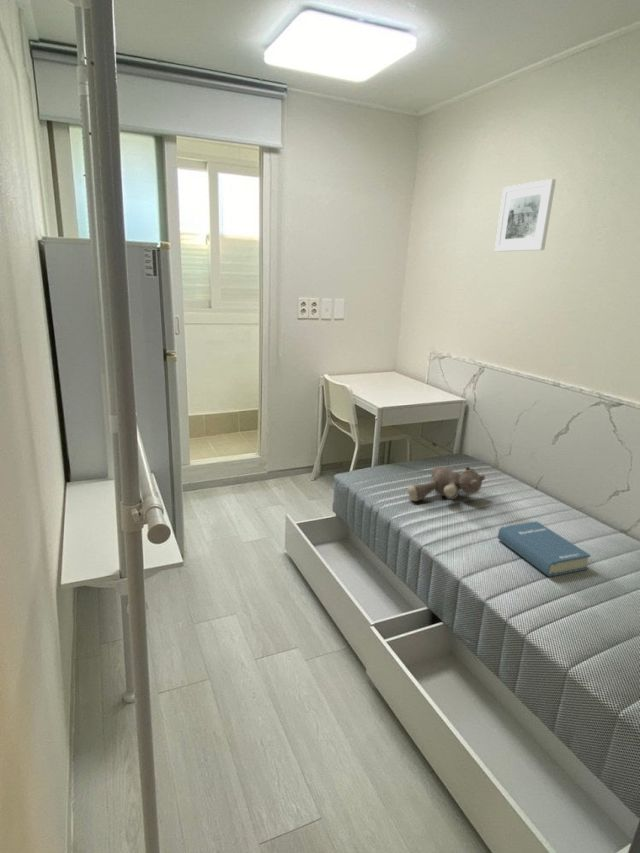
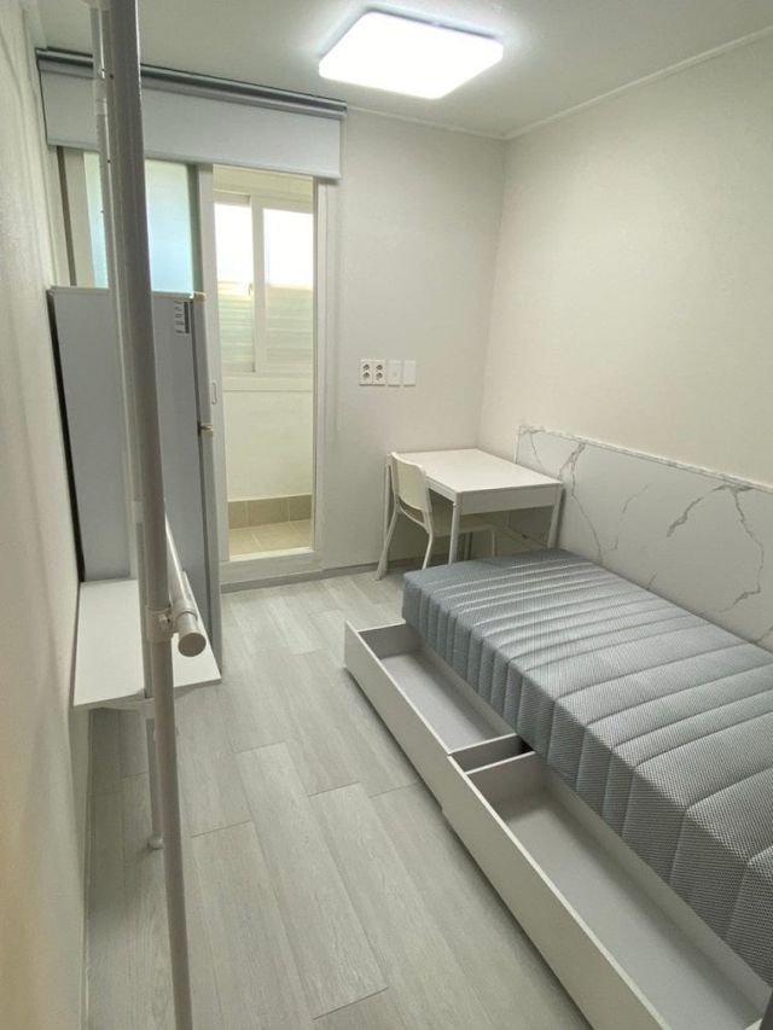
- hardback book [497,520,592,578]
- stuffed bear [407,466,486,502]
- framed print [494,178,557,252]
